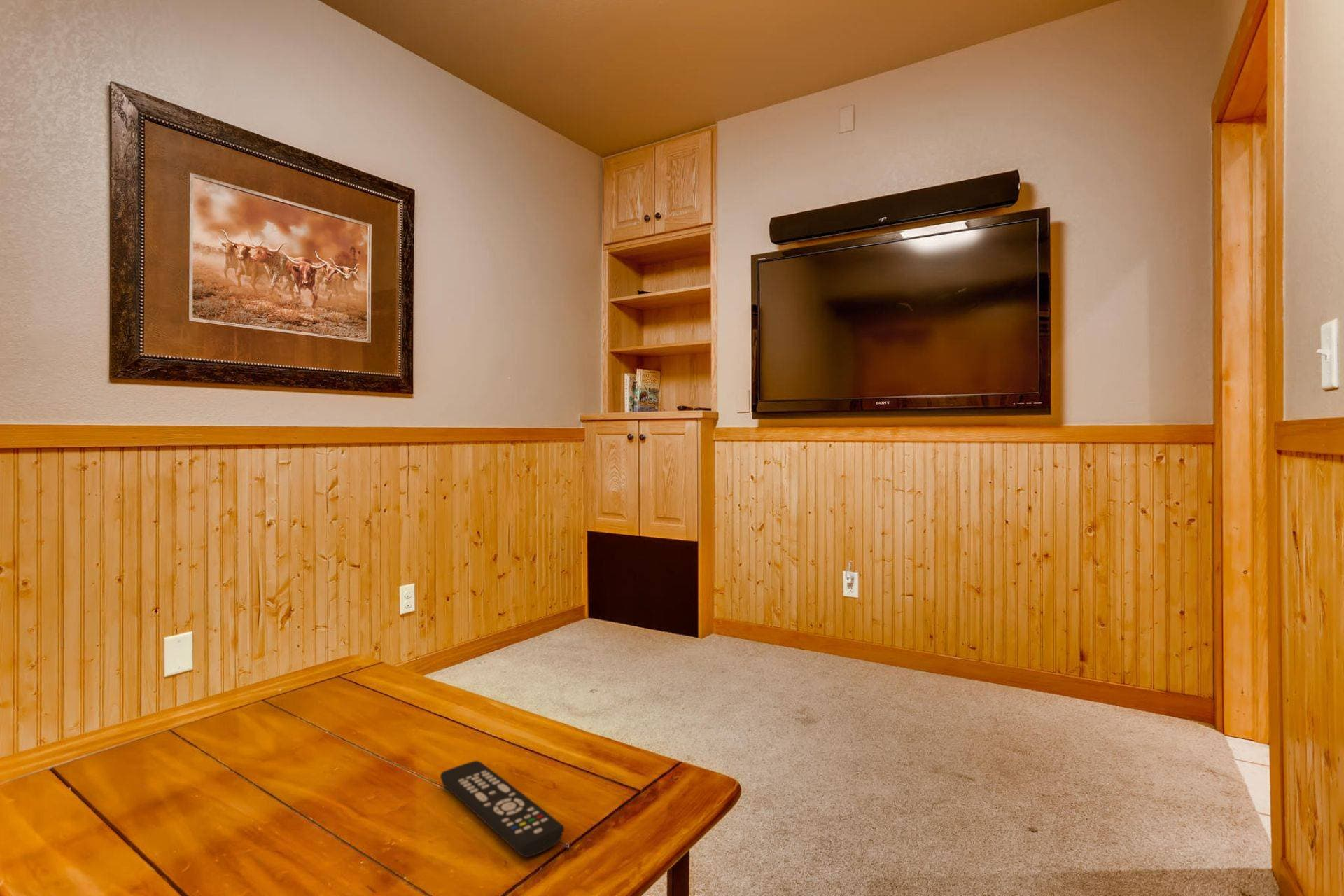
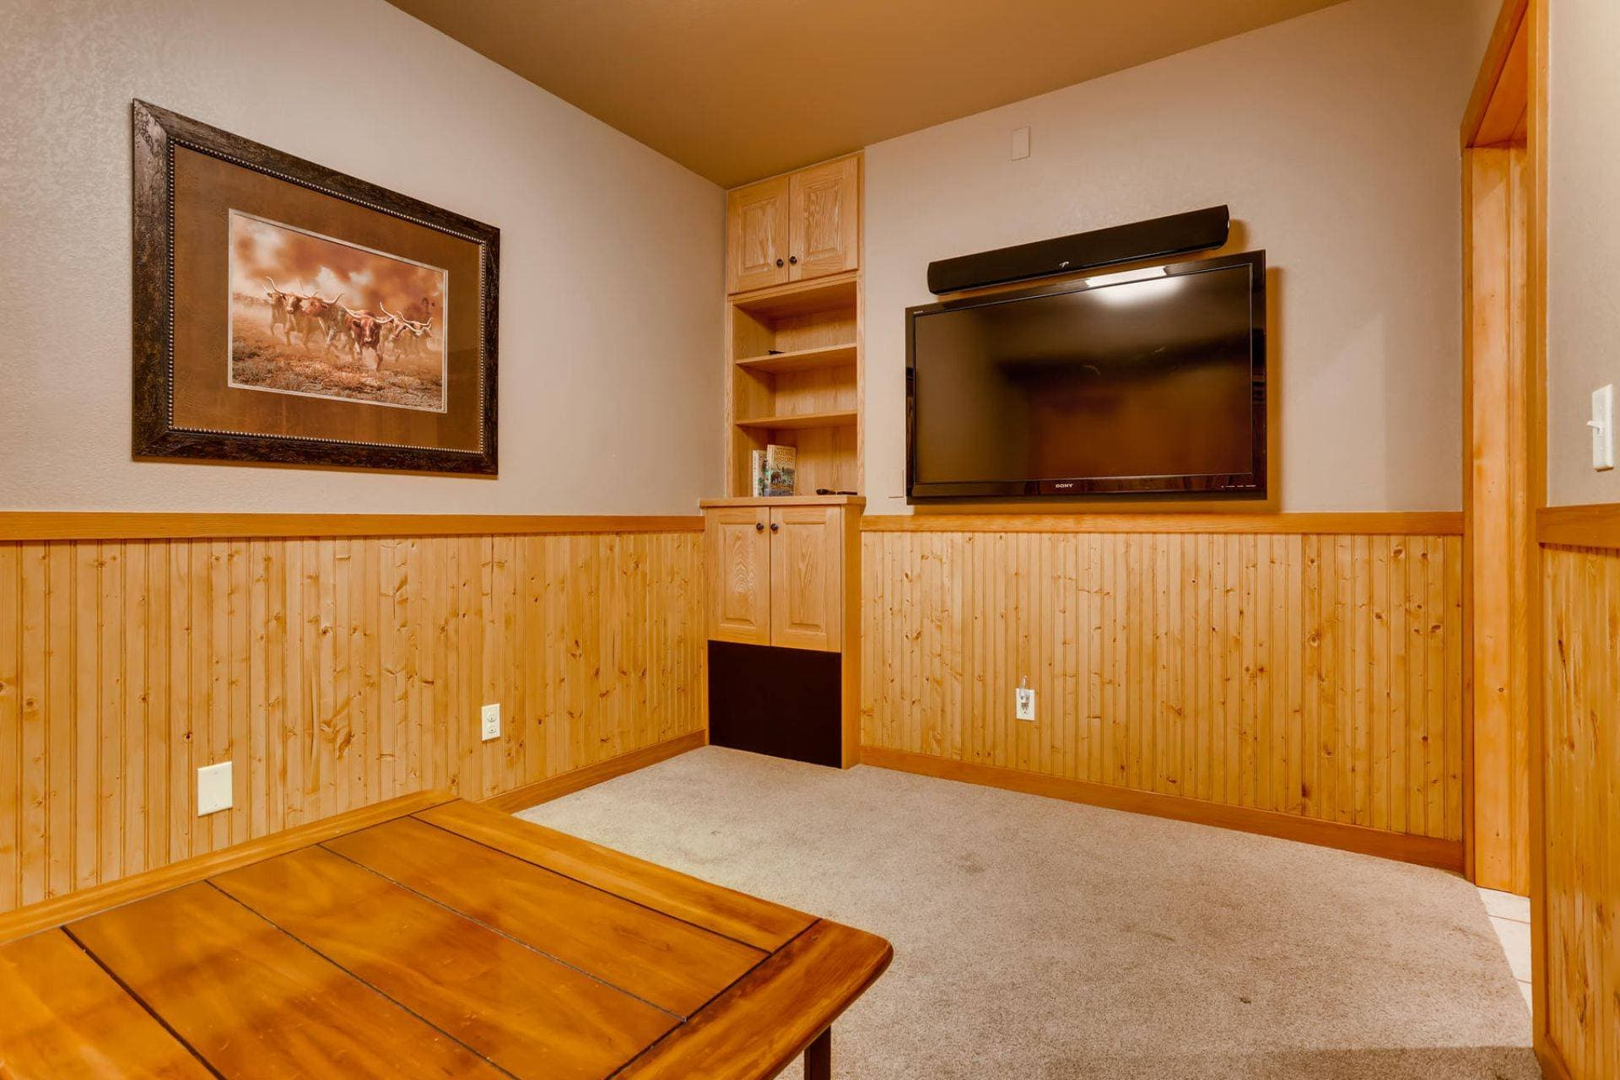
- remote control [440,760,565,858]
